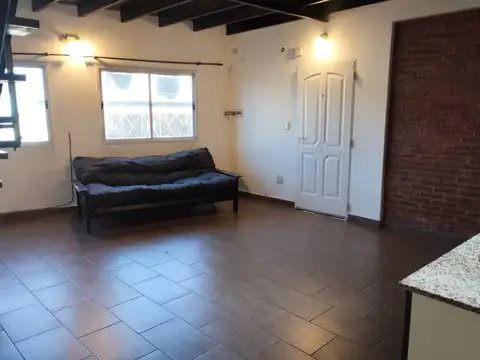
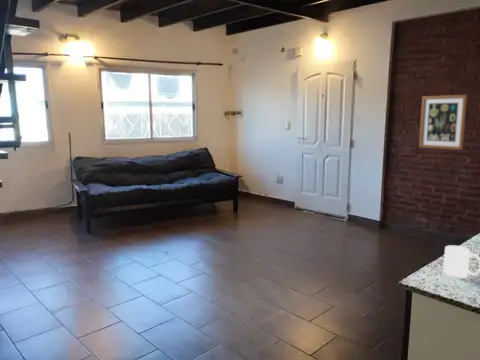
+ wall art [418,94,468,151]
+ mug [442,244,480,279]
